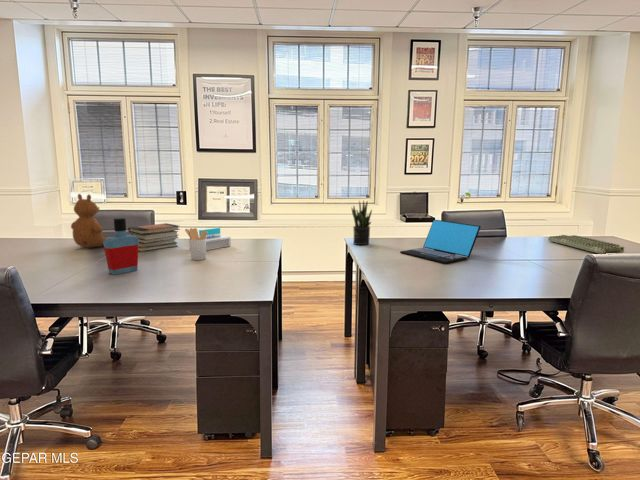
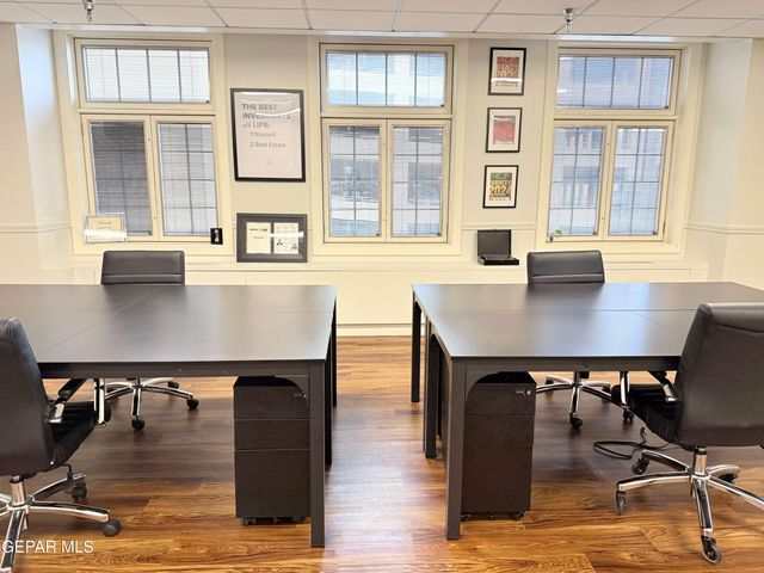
- tissue box [188,227,232,251]
- book stack [127,222,181,252]
- potted plant [351,199,373,246]
- computer keyboard [547,234,625,255]
- laptop [399,219,481,265]
- utensil holder [184,227,208,261]
- teddy bear [70,193,113,249]
- bottle [103,217,139,275]
